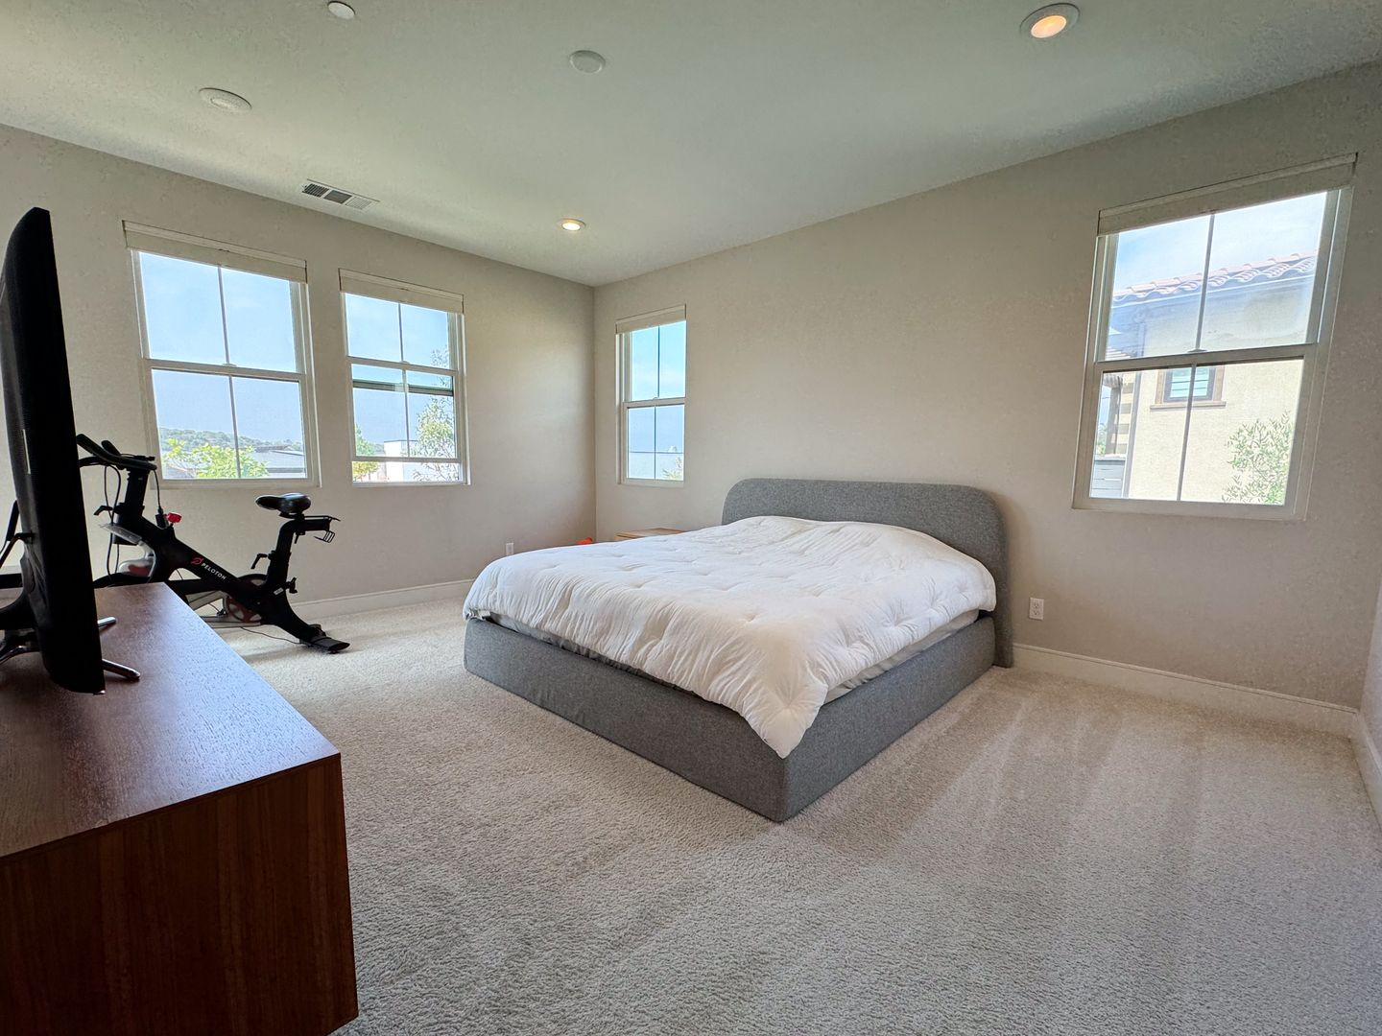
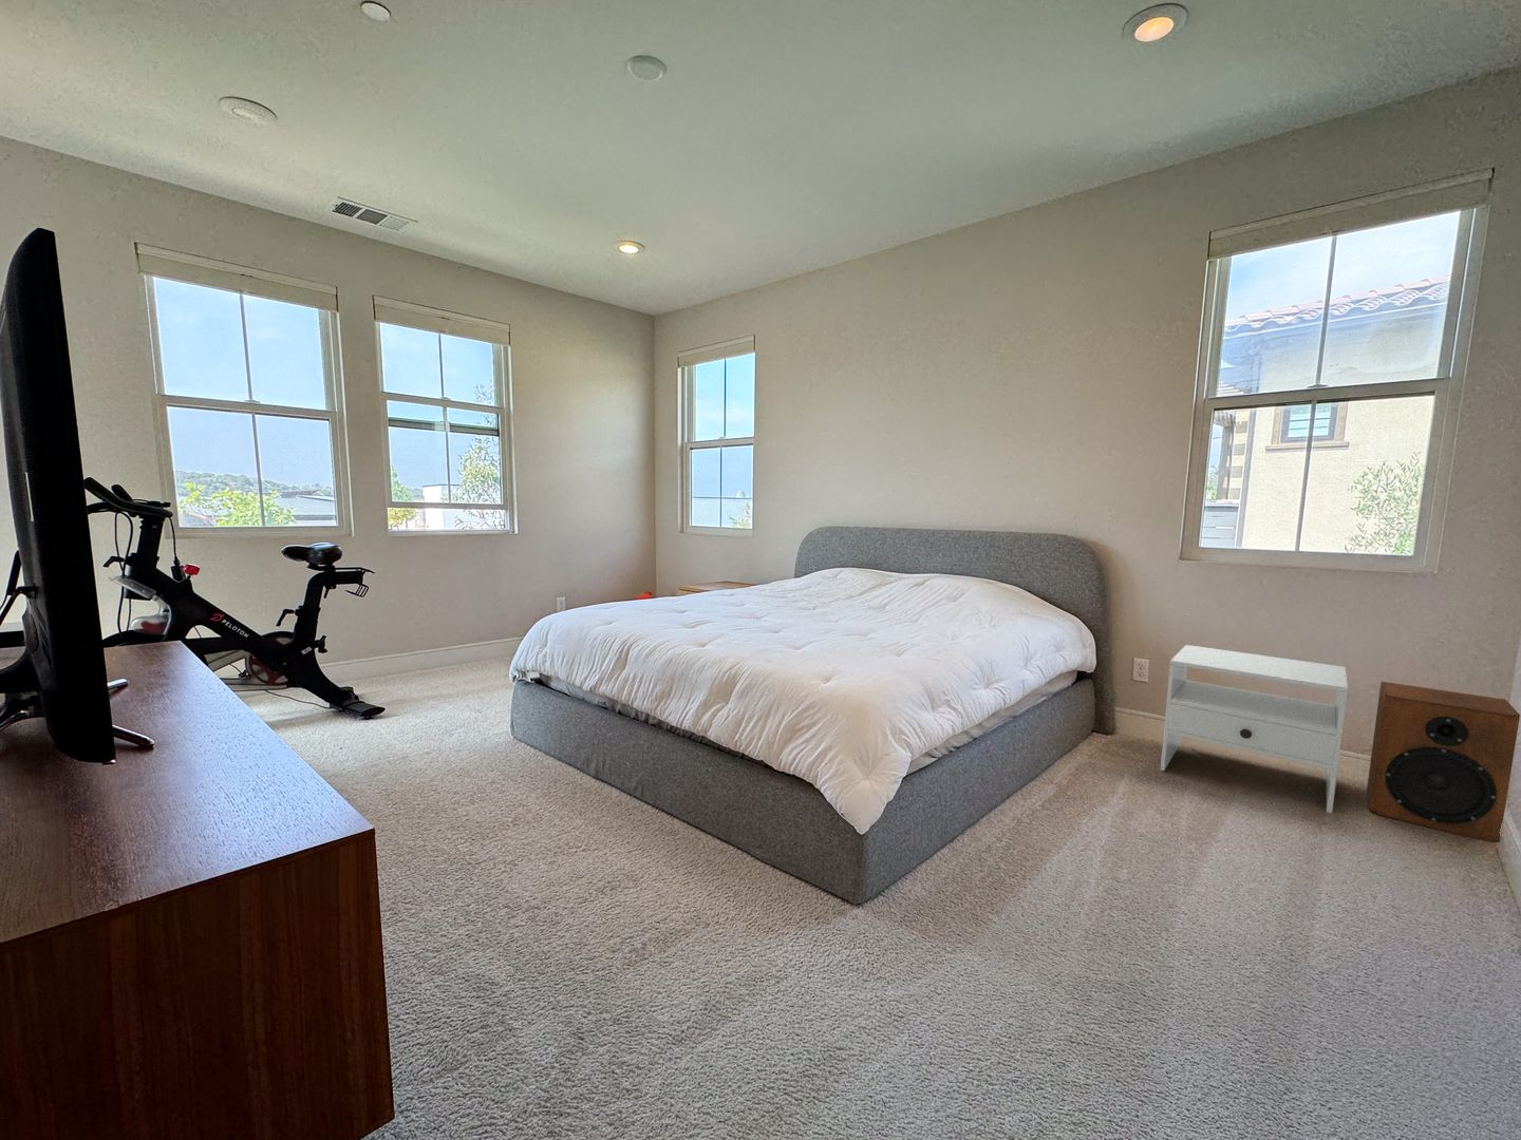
+ nightstand [1159,644,1349,814]
+ speaker [1365,681,1521,843]
